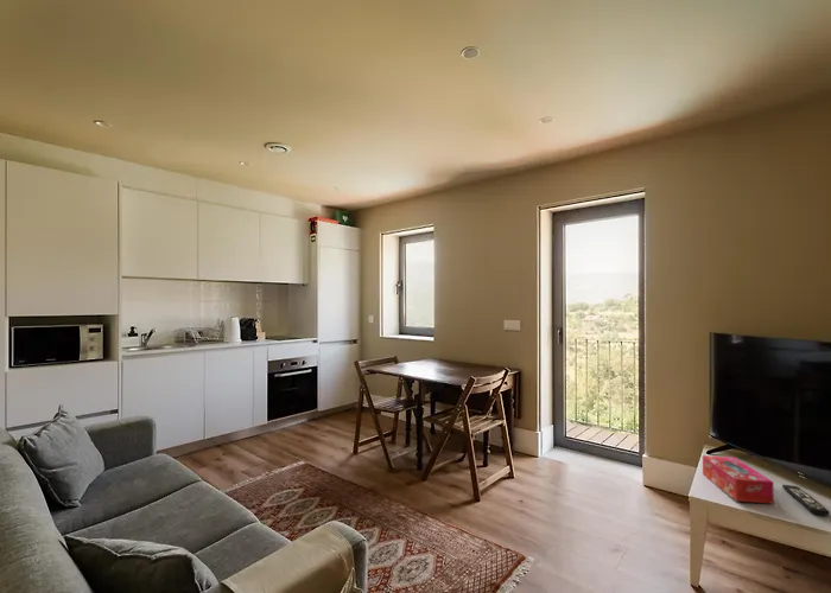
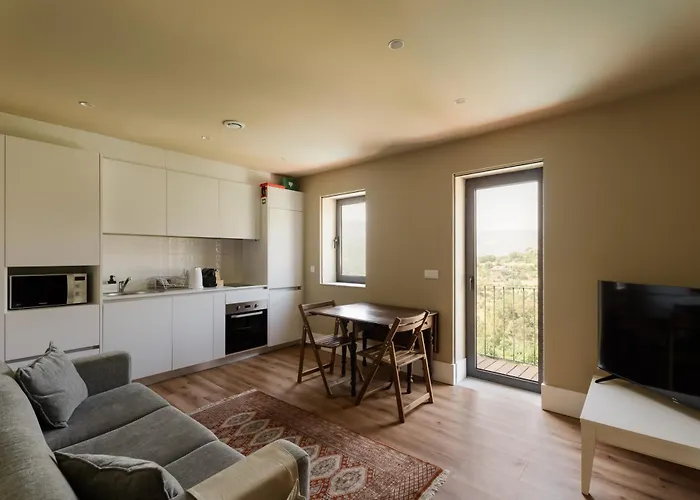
- tissue box [702,454,775,505]
- remote control [781,484,831,516]
